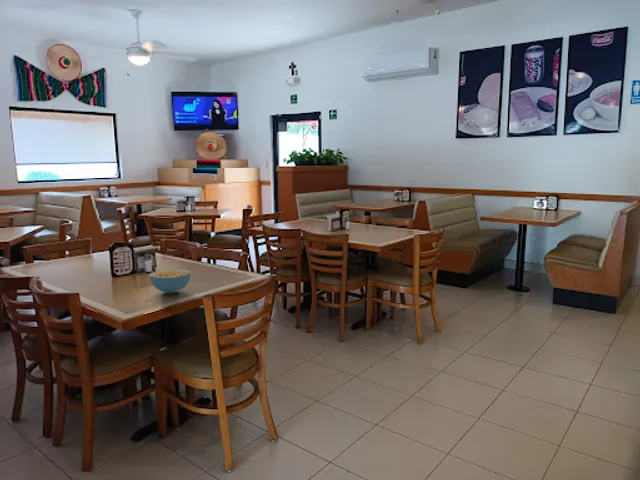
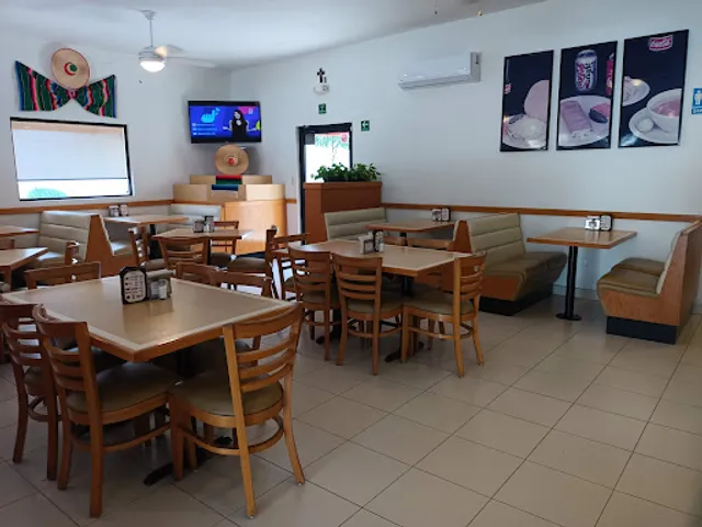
- cereal bowl [149,268,191,295]
